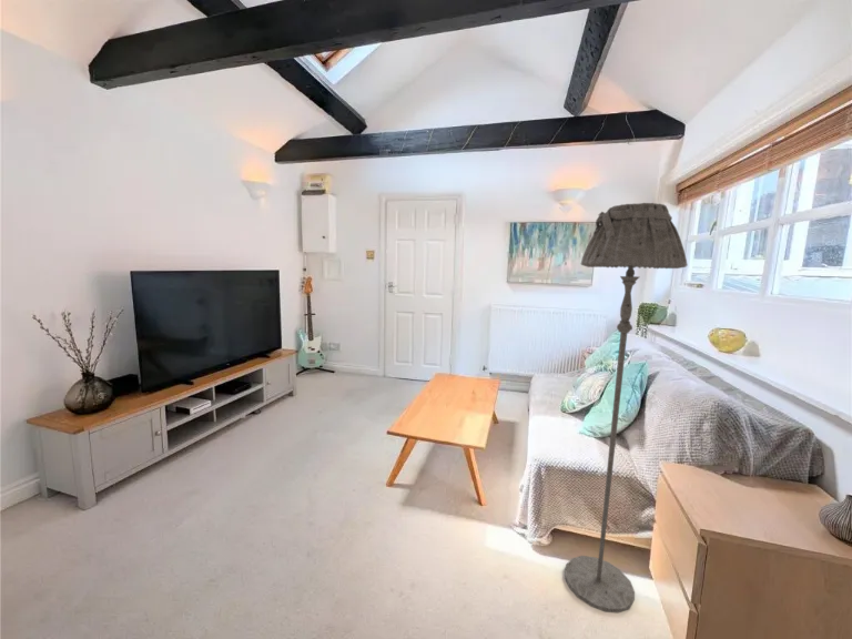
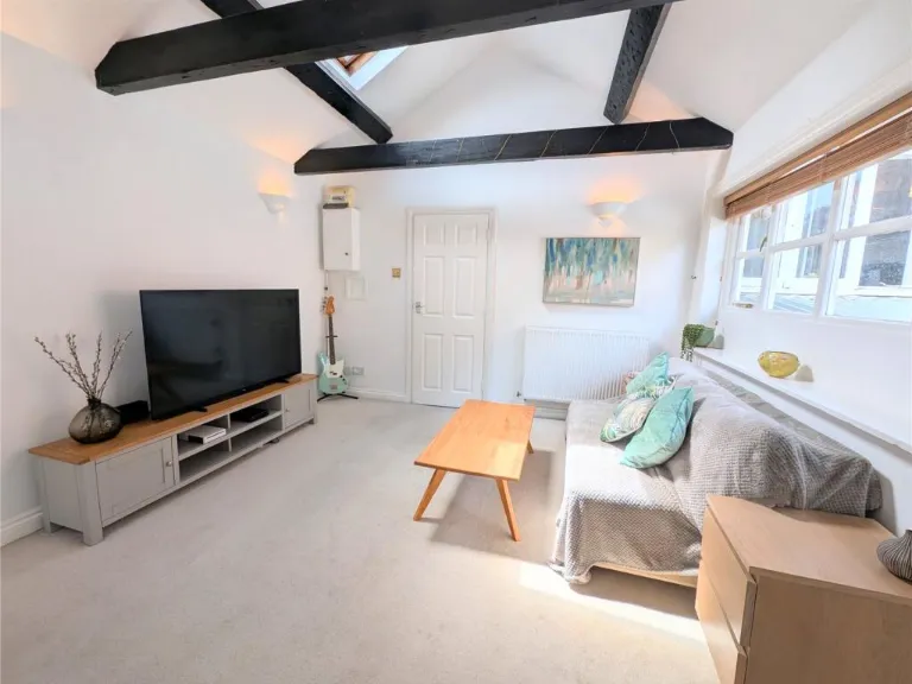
- floor lamp [564,202,689,615]
